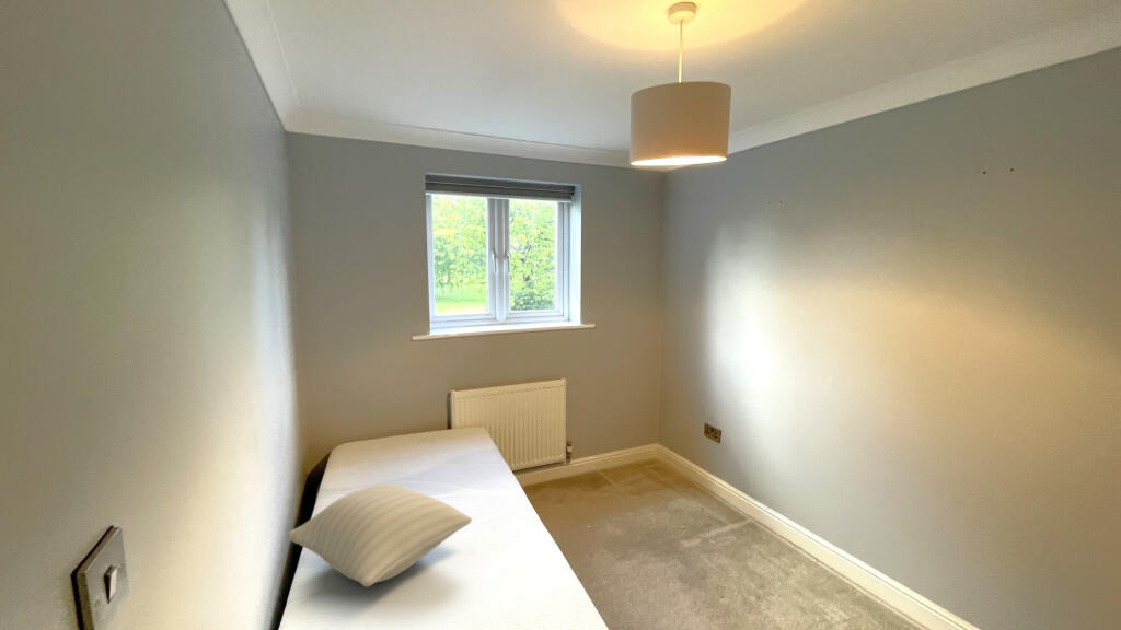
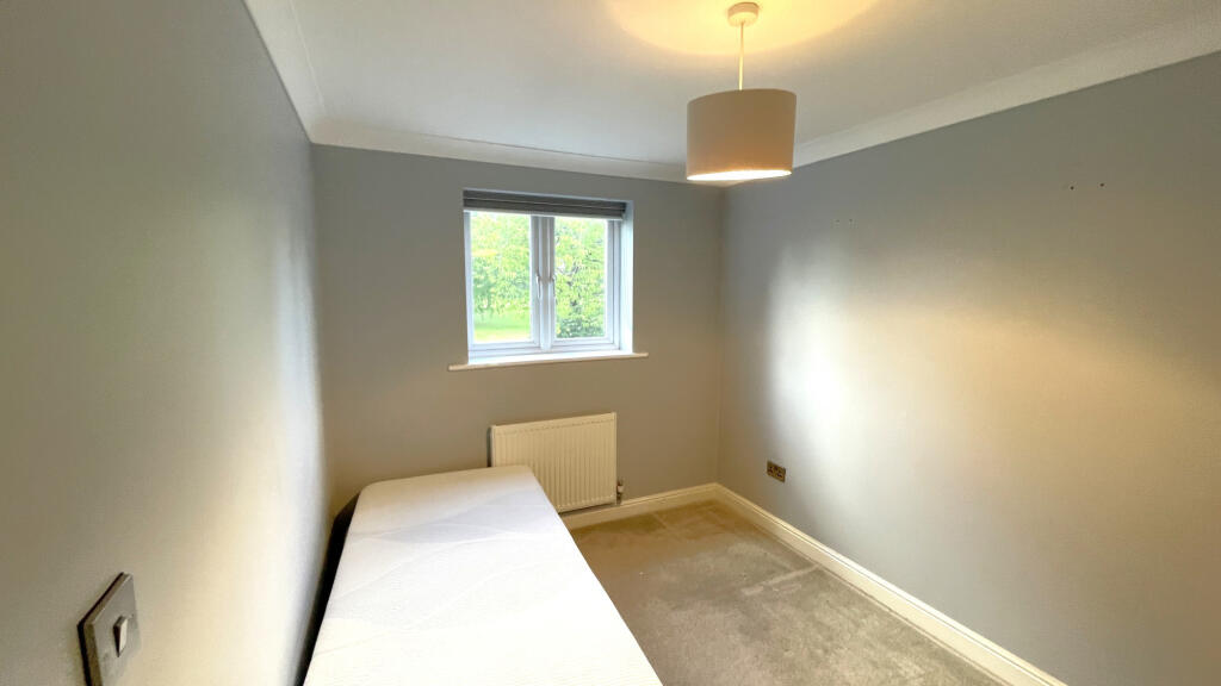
- pillow [286,483,473,588]
